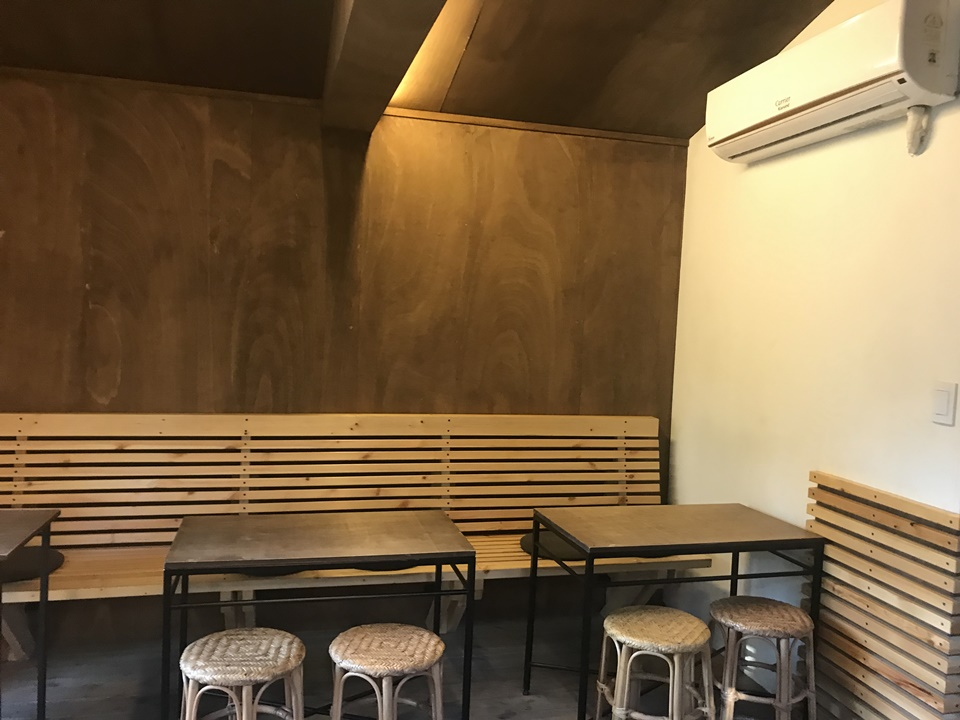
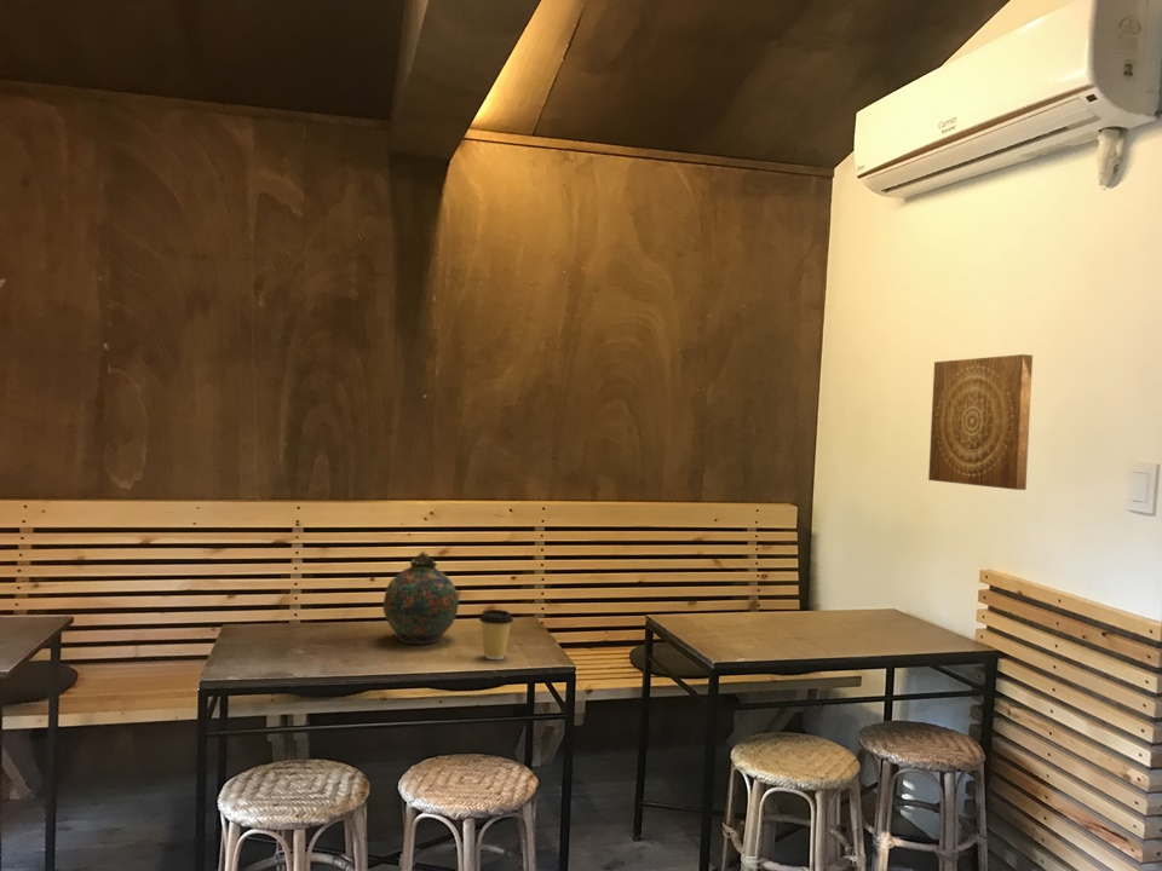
+ snuff bottle [381,550,460,646]
+ coffee cup [478,608,514,661]
+ wall art [927,353,1034,491]
